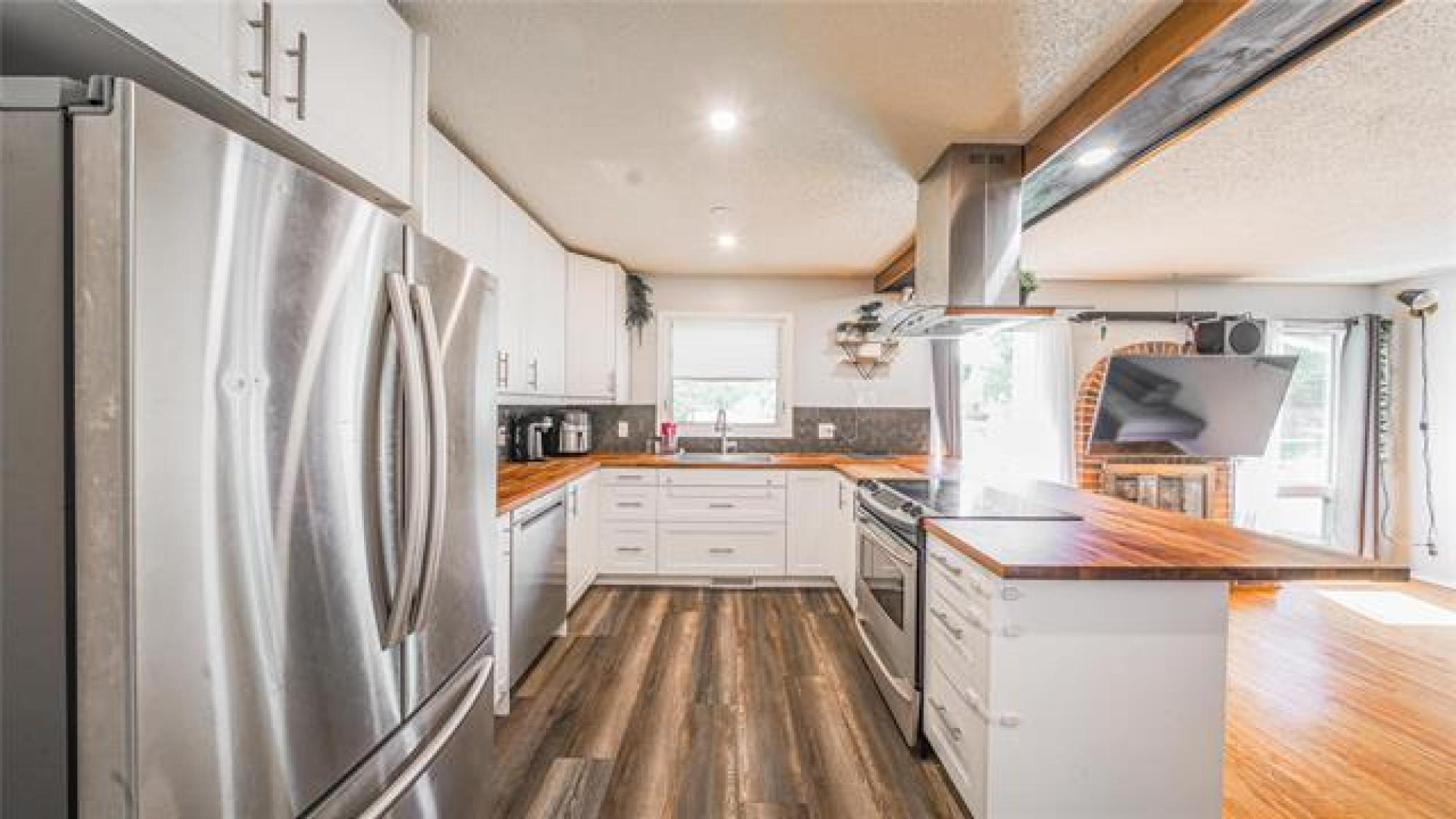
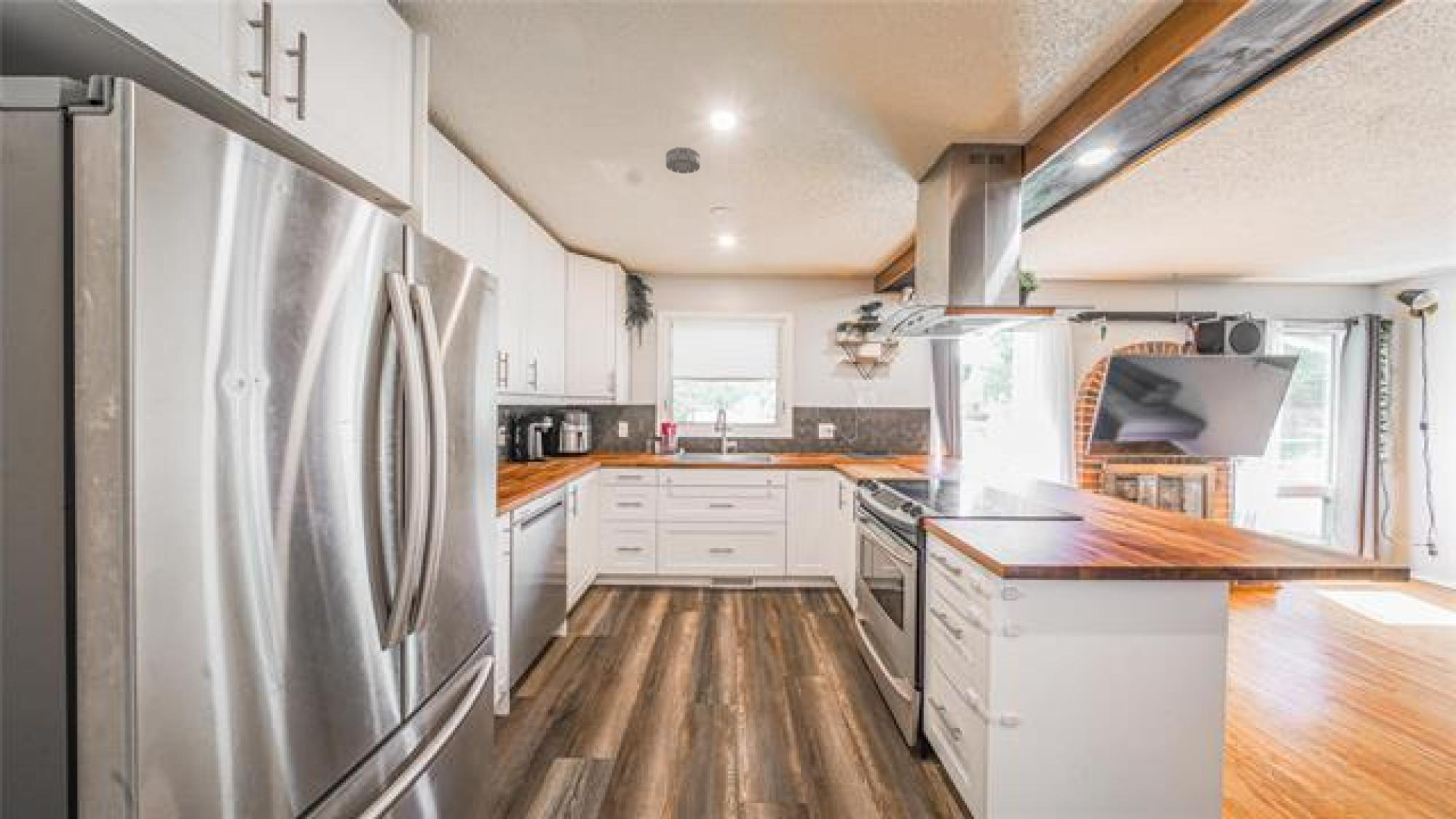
+ smoke detector [665,146,701,174]
